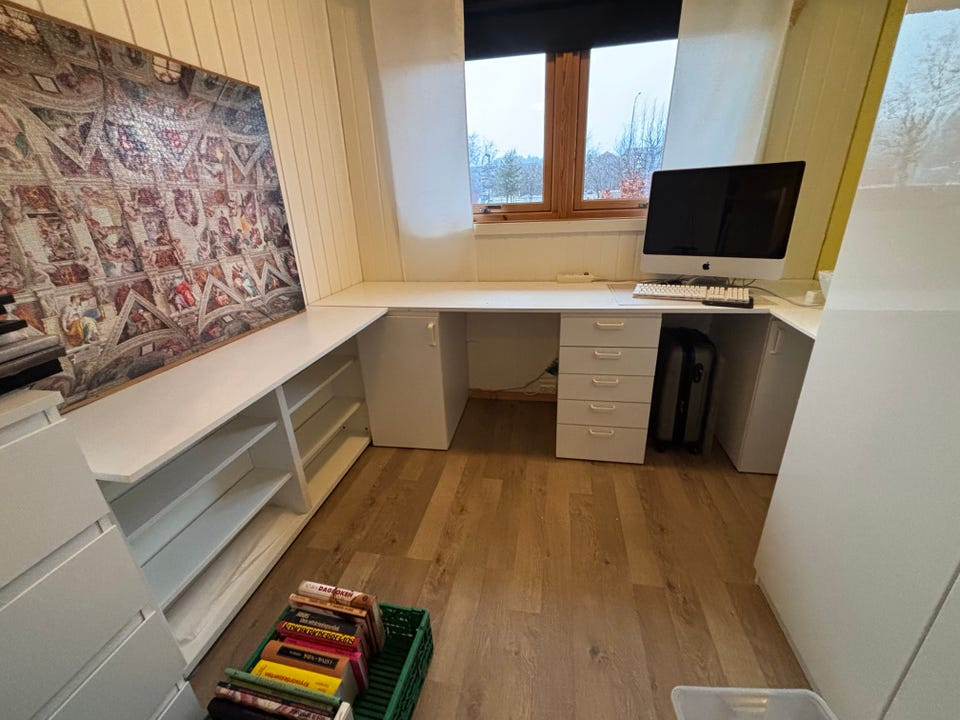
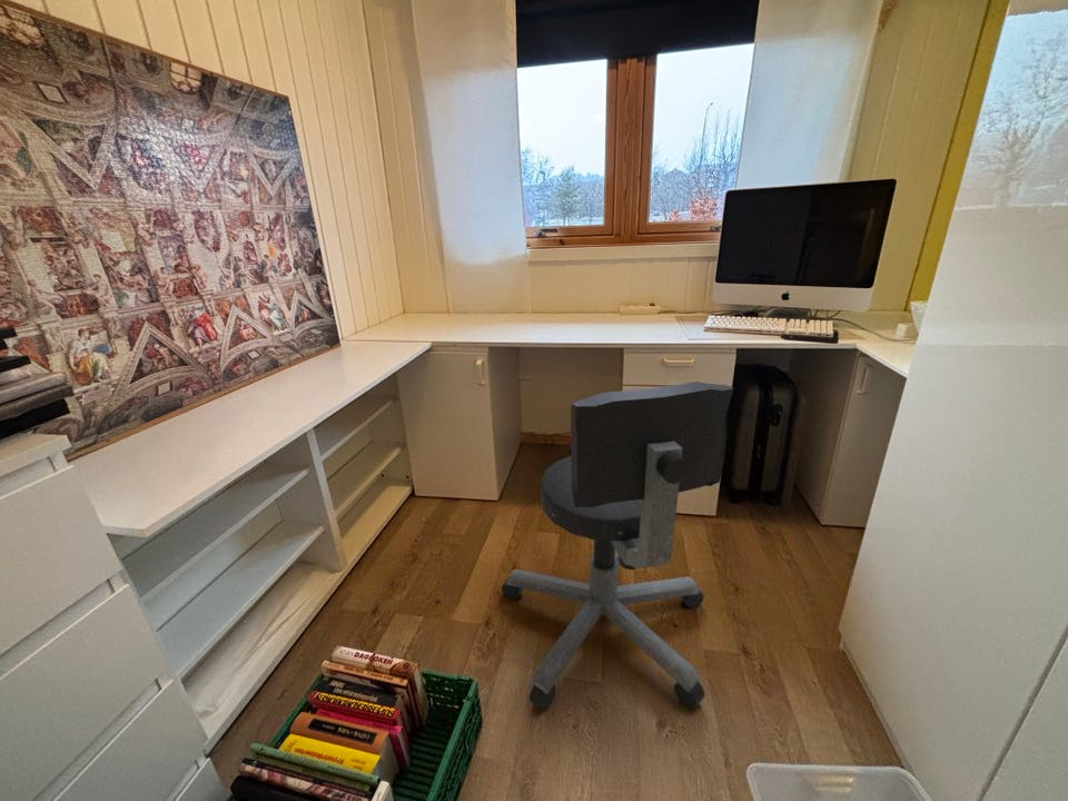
+ office chair [501,380,735,712]
